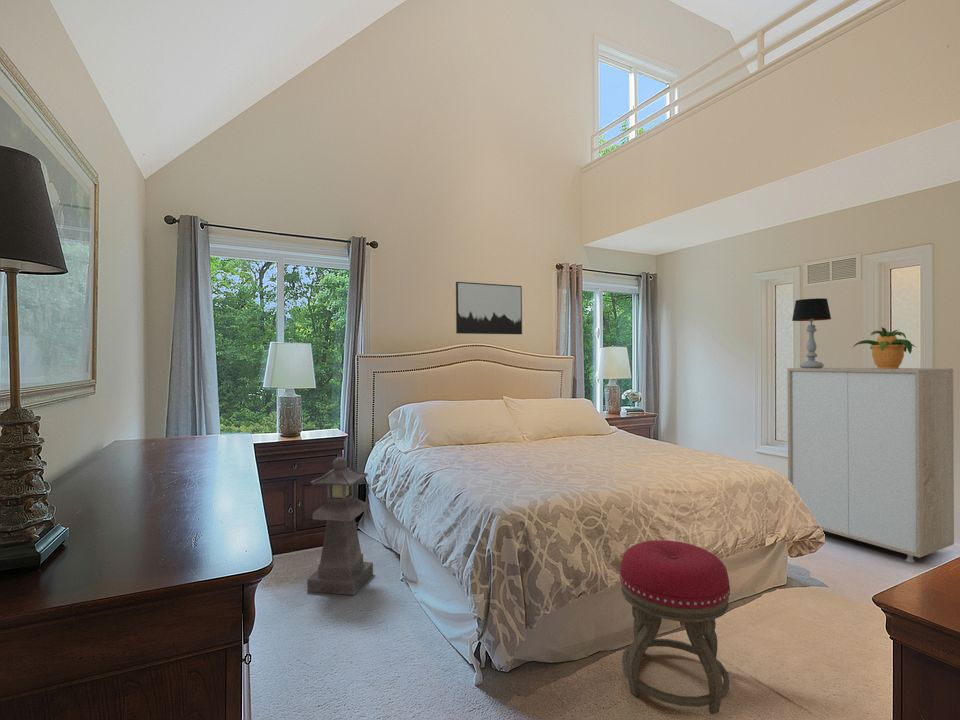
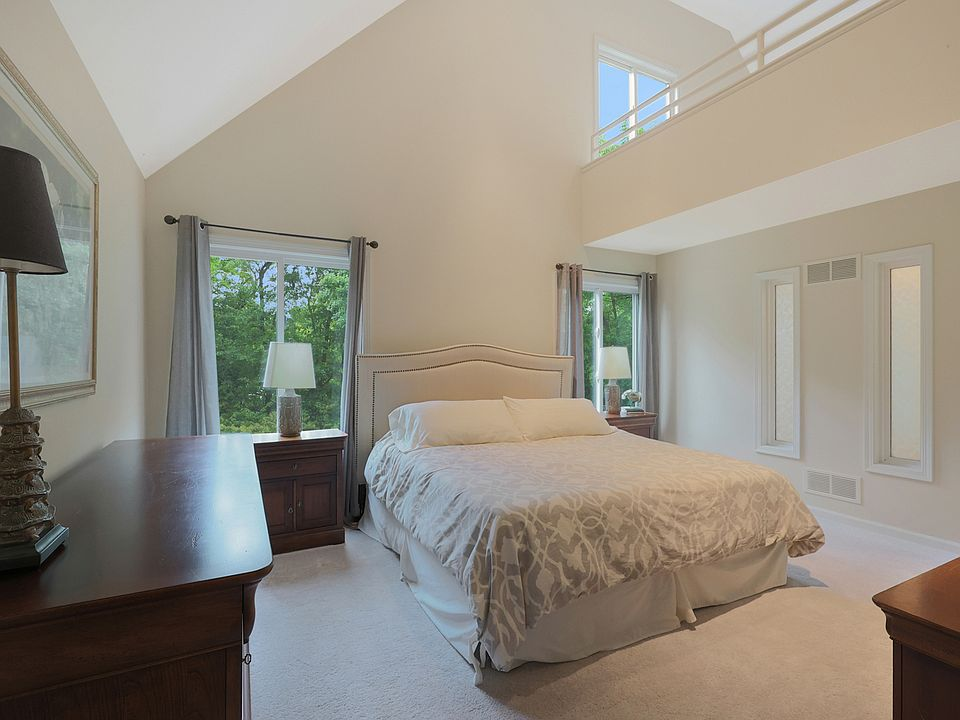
- stool [619,539,731,715]
- potted plant [852,326,917,369]
- table lamp [791,297,832,368]
- lantern [306,456,374,596]
- wall art [455,281,523,335]
- storage cabinet [786,366,955,563]
